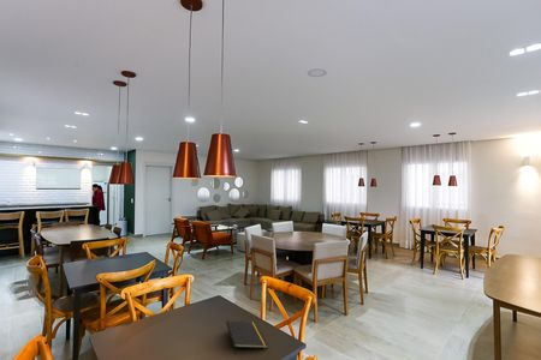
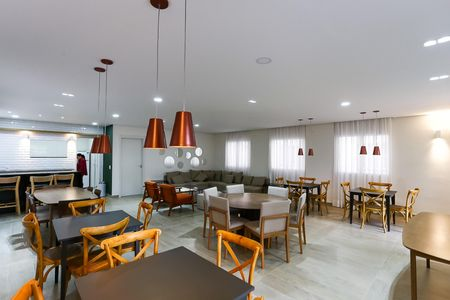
- notepad [225,319,269,356]
